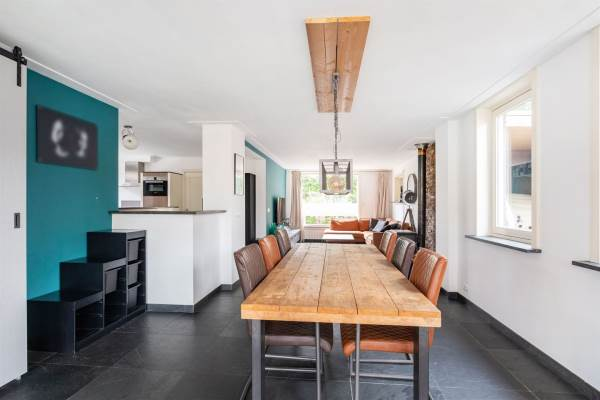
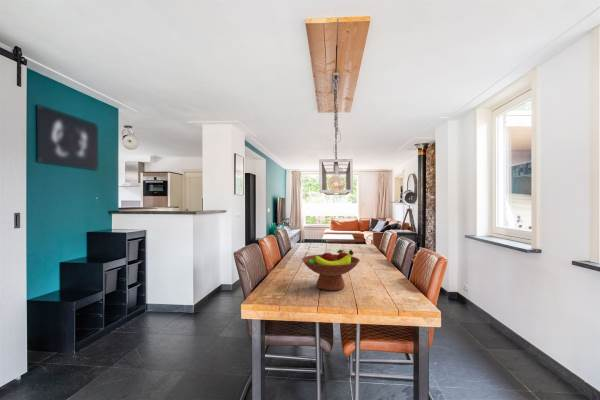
+ fruit bowl [301,249,361,291]
